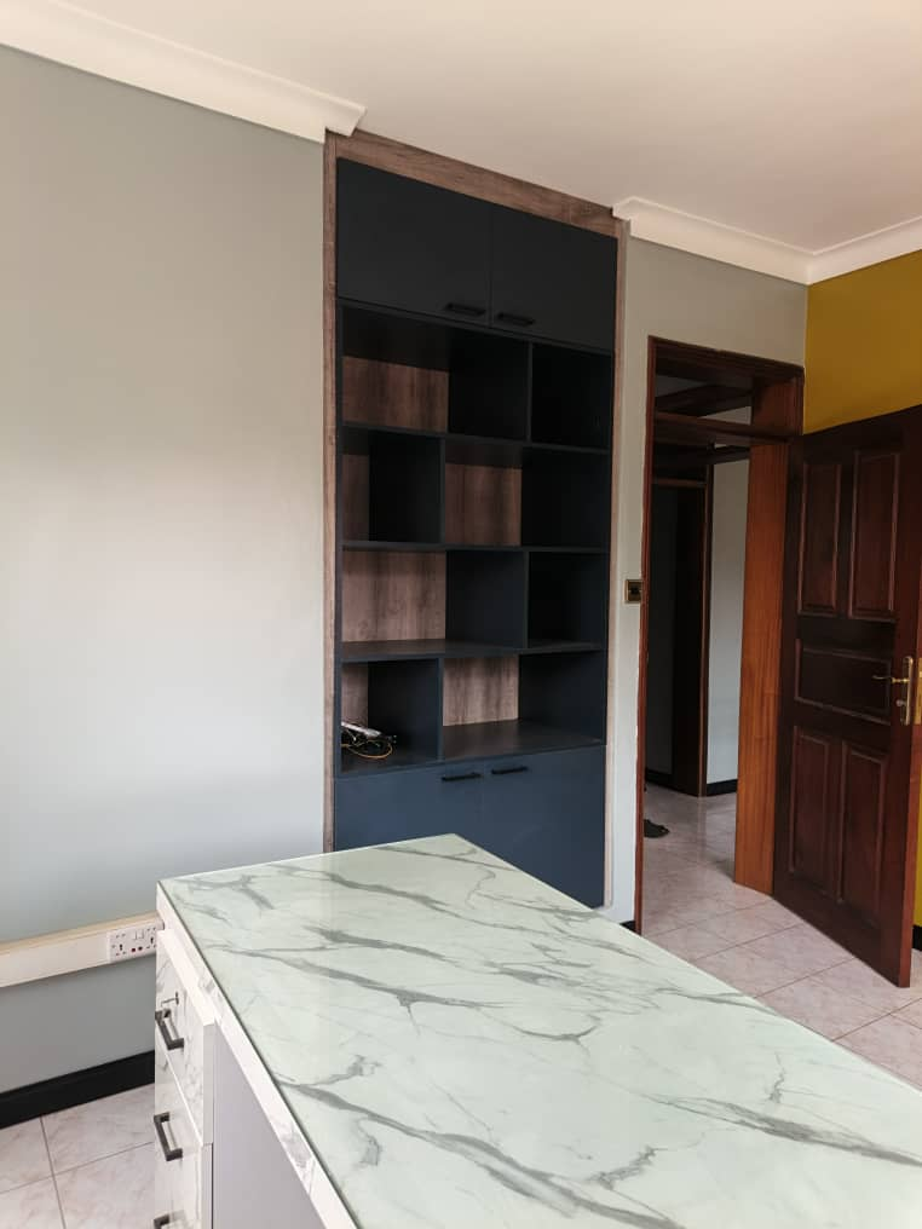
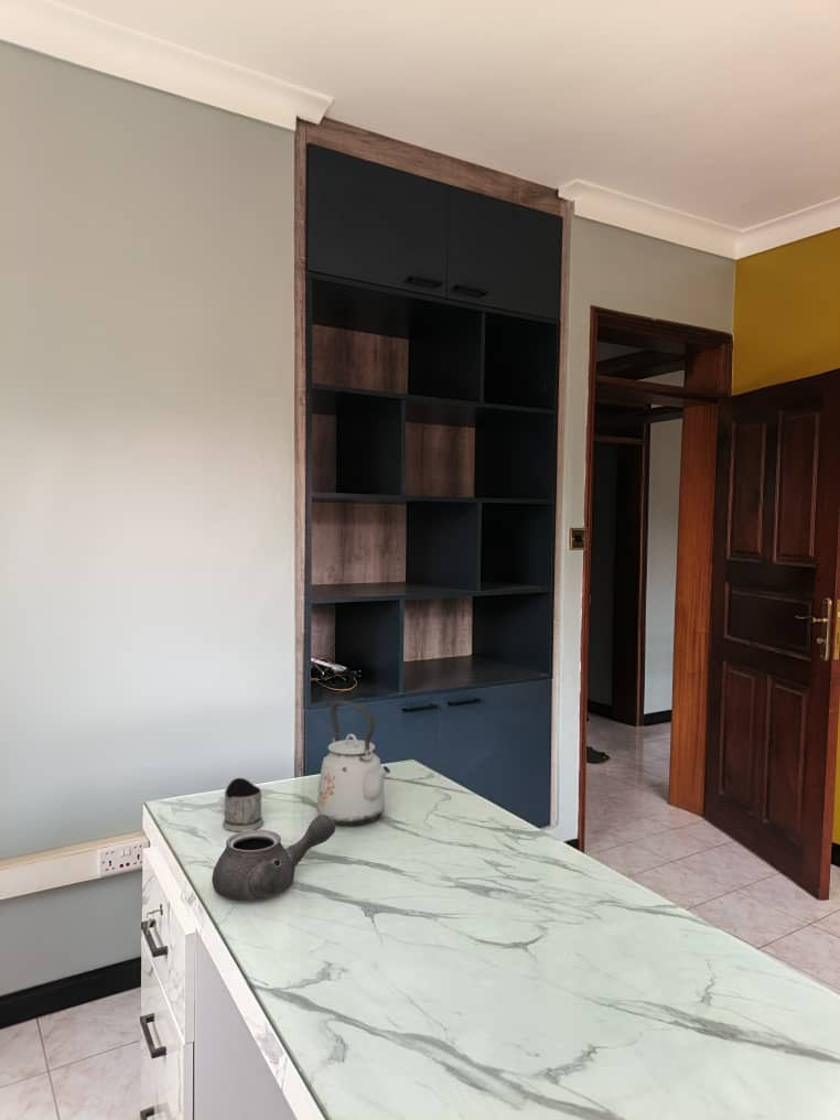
+ kettle [315,700,391,827]
+ tea glass holder [222,776,265,832]
+ teapot [211,815,336,902]
